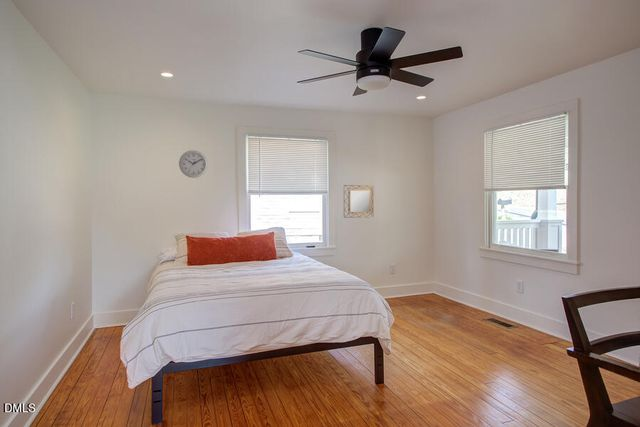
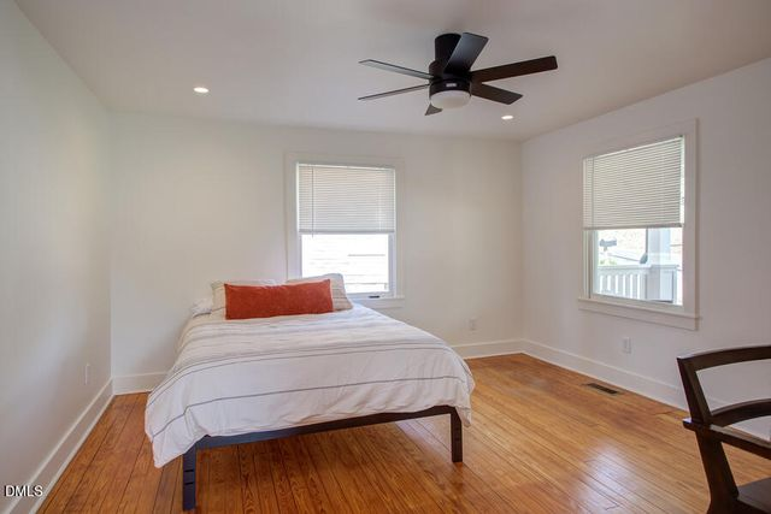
- home mirror [343,184,374,219]
- wall clock [178,149,209,179]
